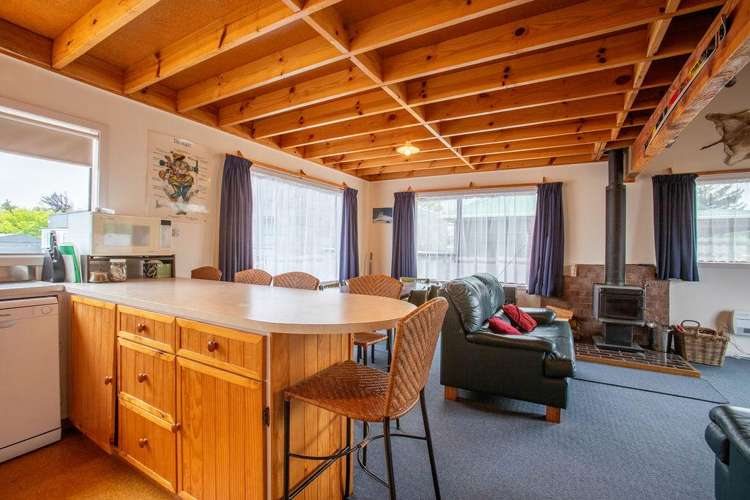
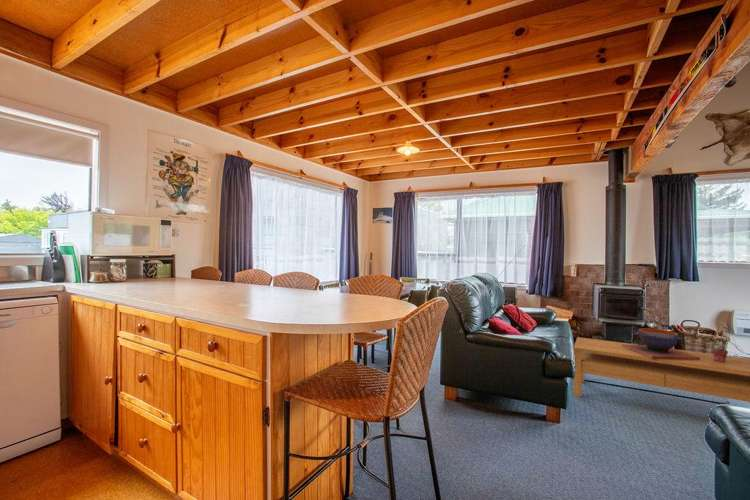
+ decorative bowl [622,327,700,360]
+ potted succulent [710,344,729,362]
+ coffee table [573,336,750,403]
